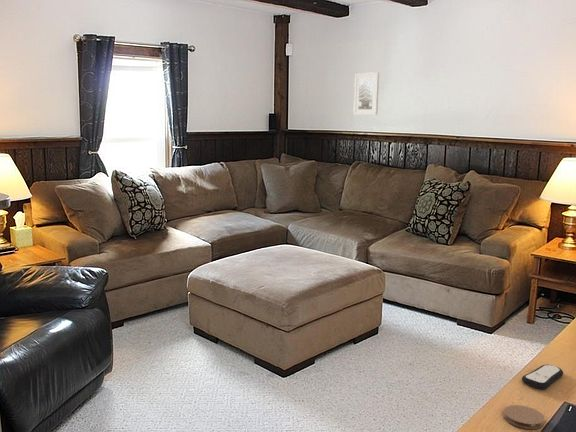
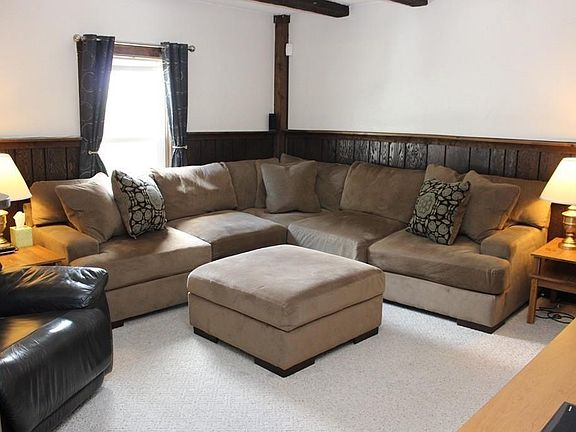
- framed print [352,71,380,116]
- coaster [503,404,546,430]
- remote control [521,364,564,390]
